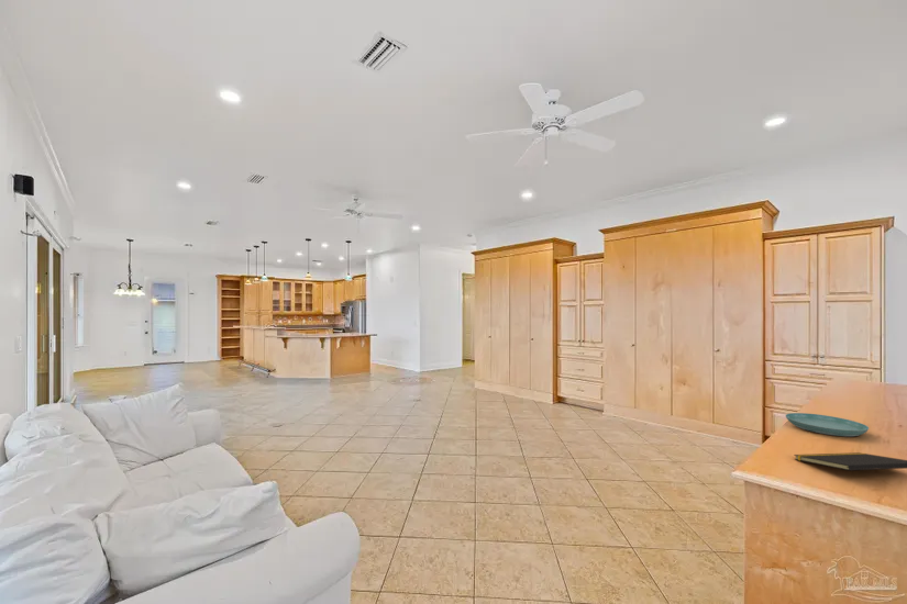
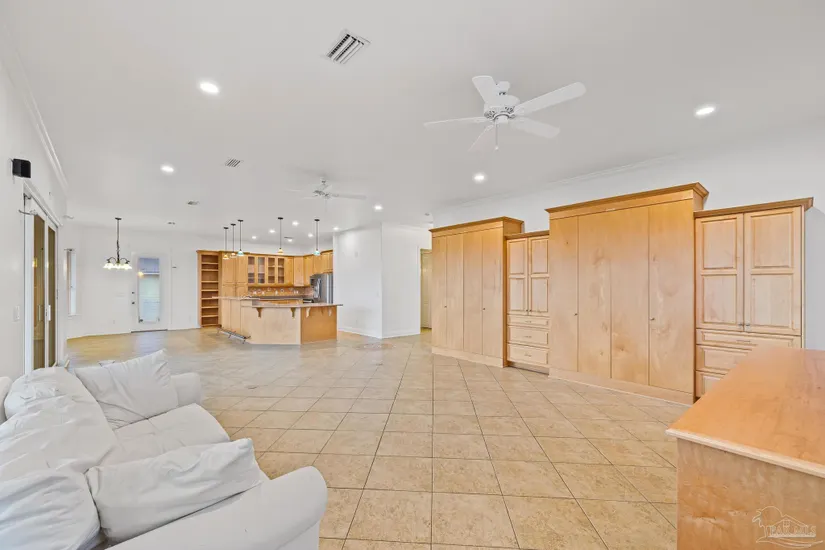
- saucer [785,412,870,437]
- notepad [793,451,907,471]
